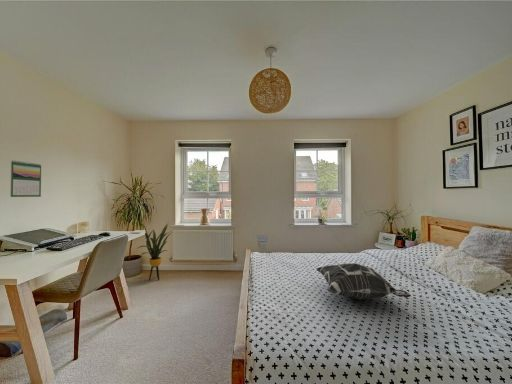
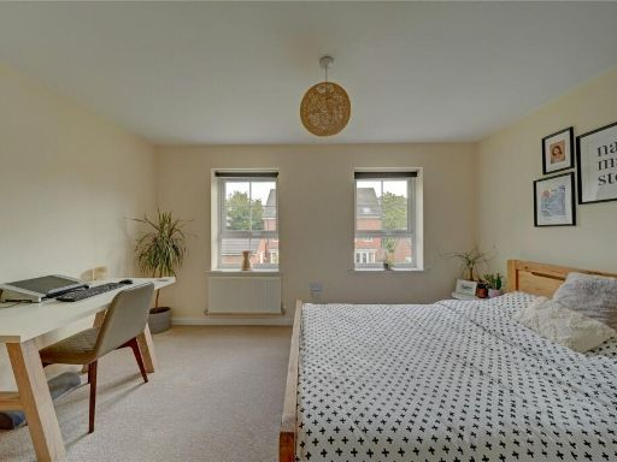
- calendar [9,159,42,198]
- house plant [136,223,174,281]
- decorative pillow [316,262,412,300]
